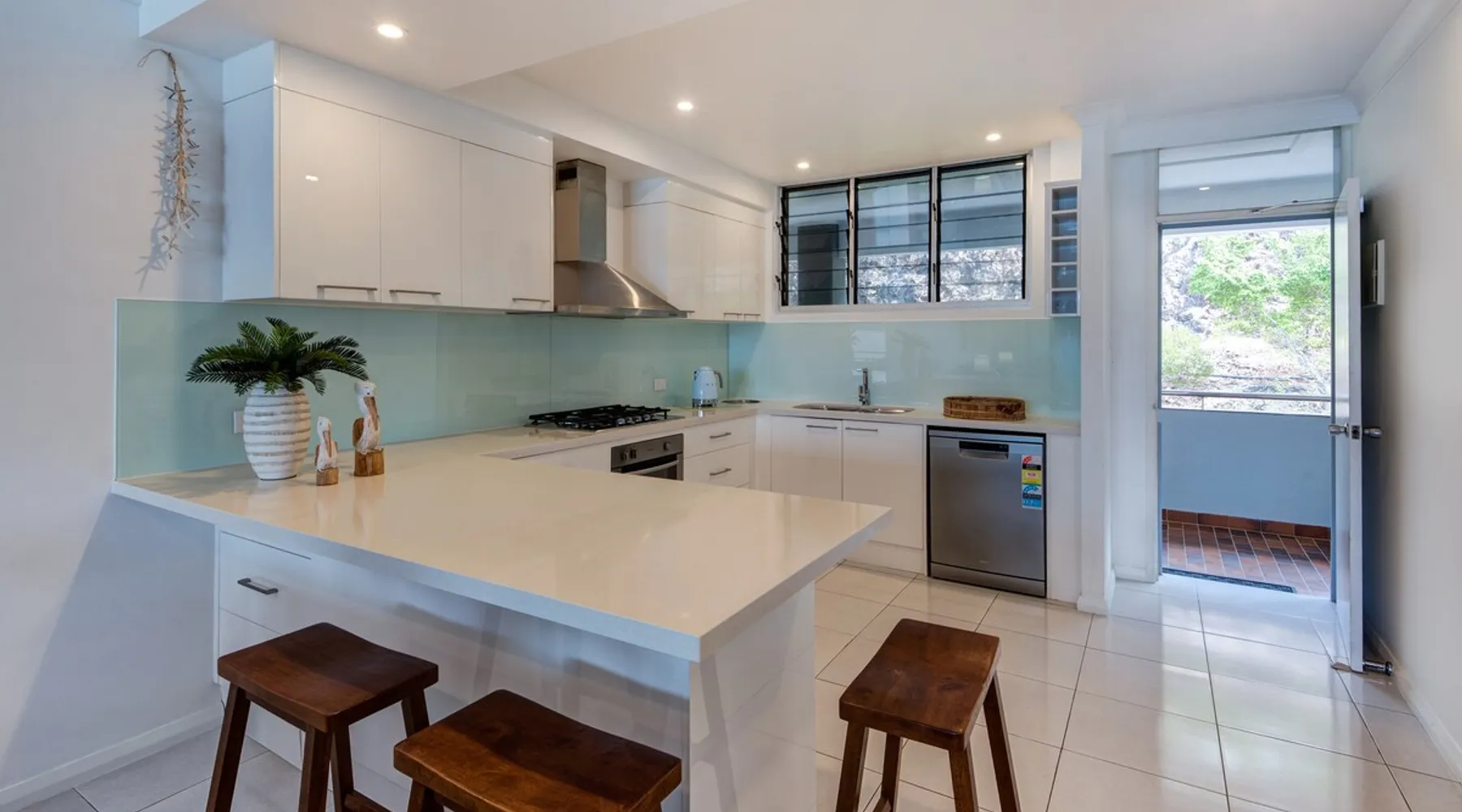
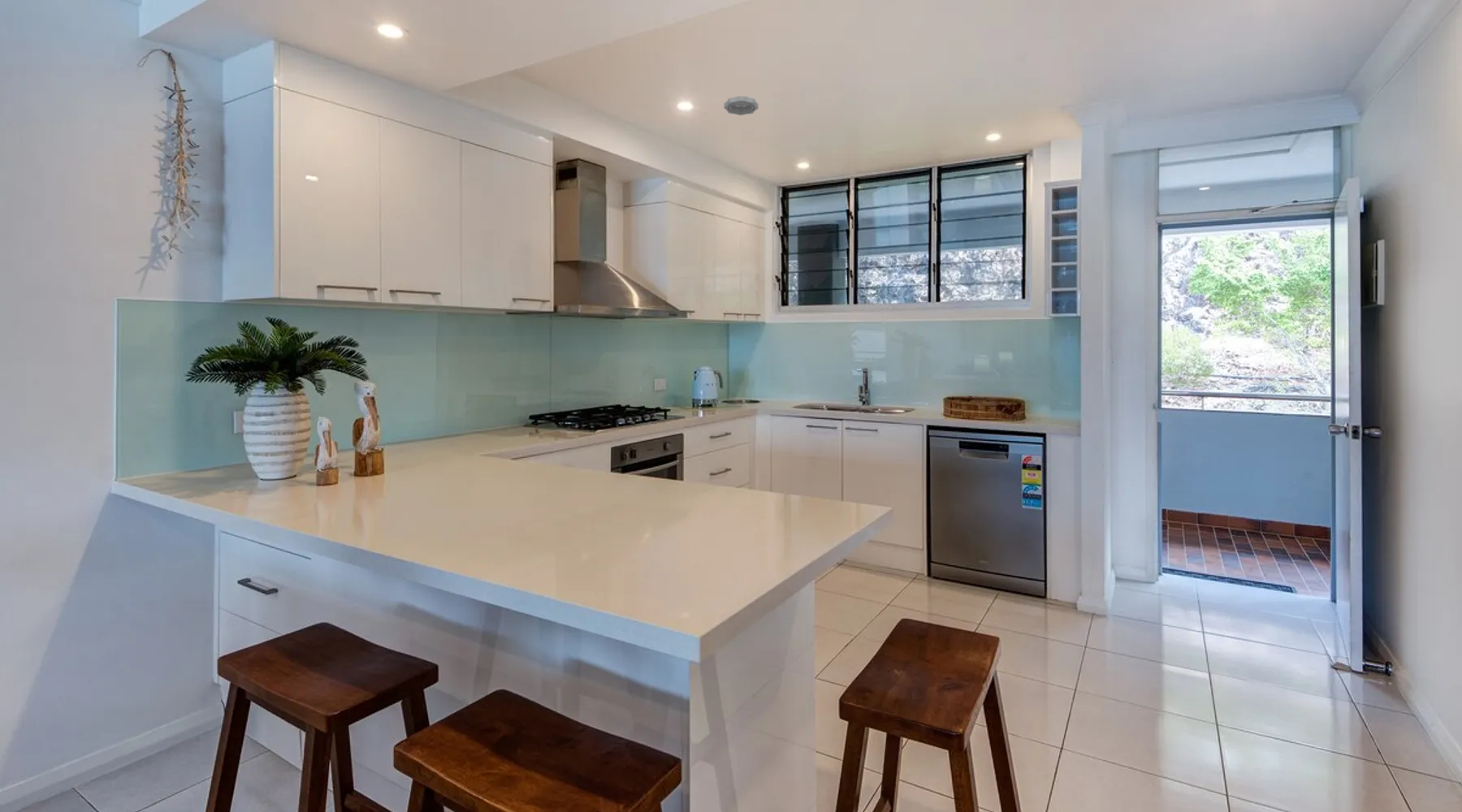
+ smoke detector [723,95,759,116]
